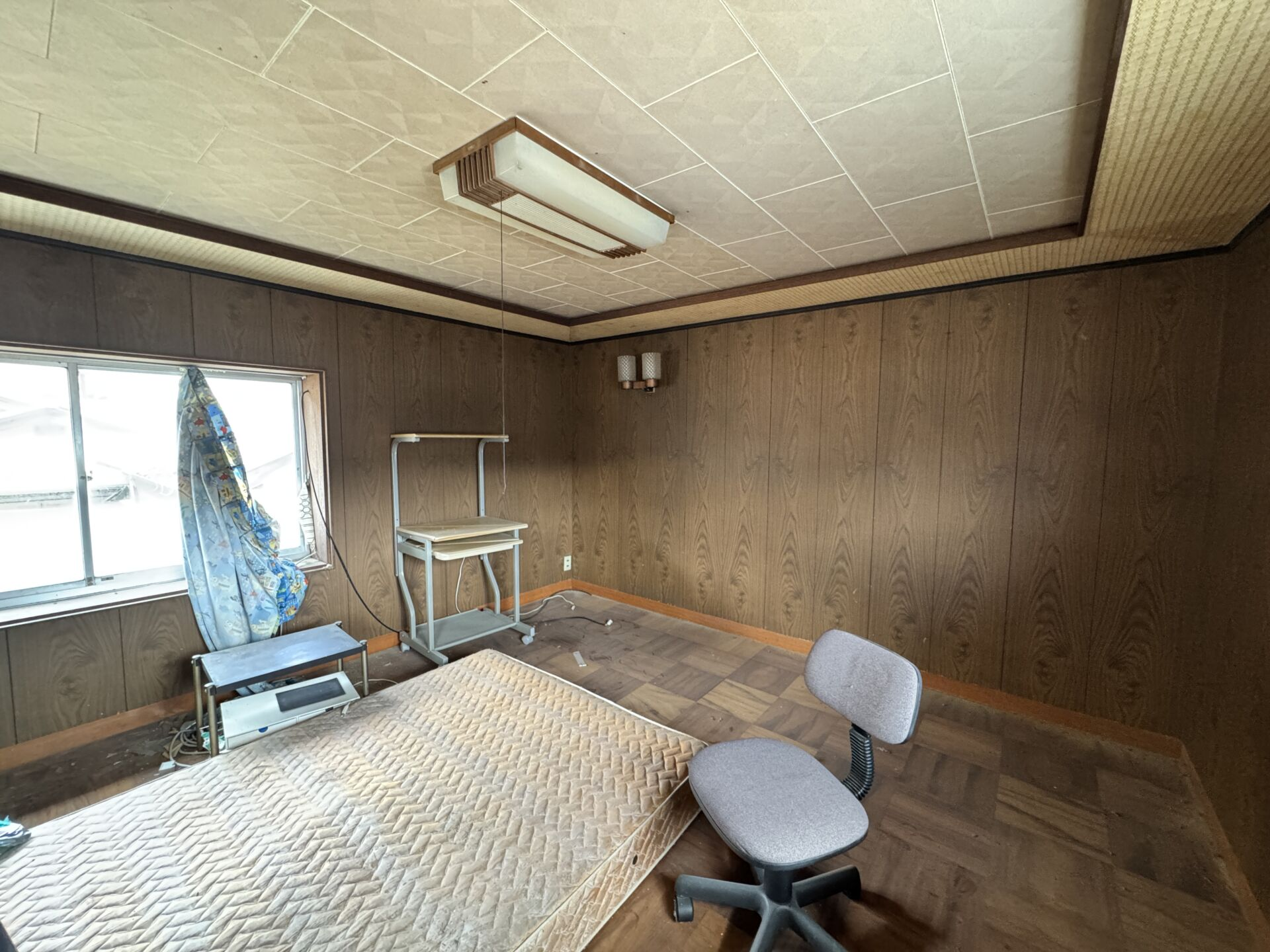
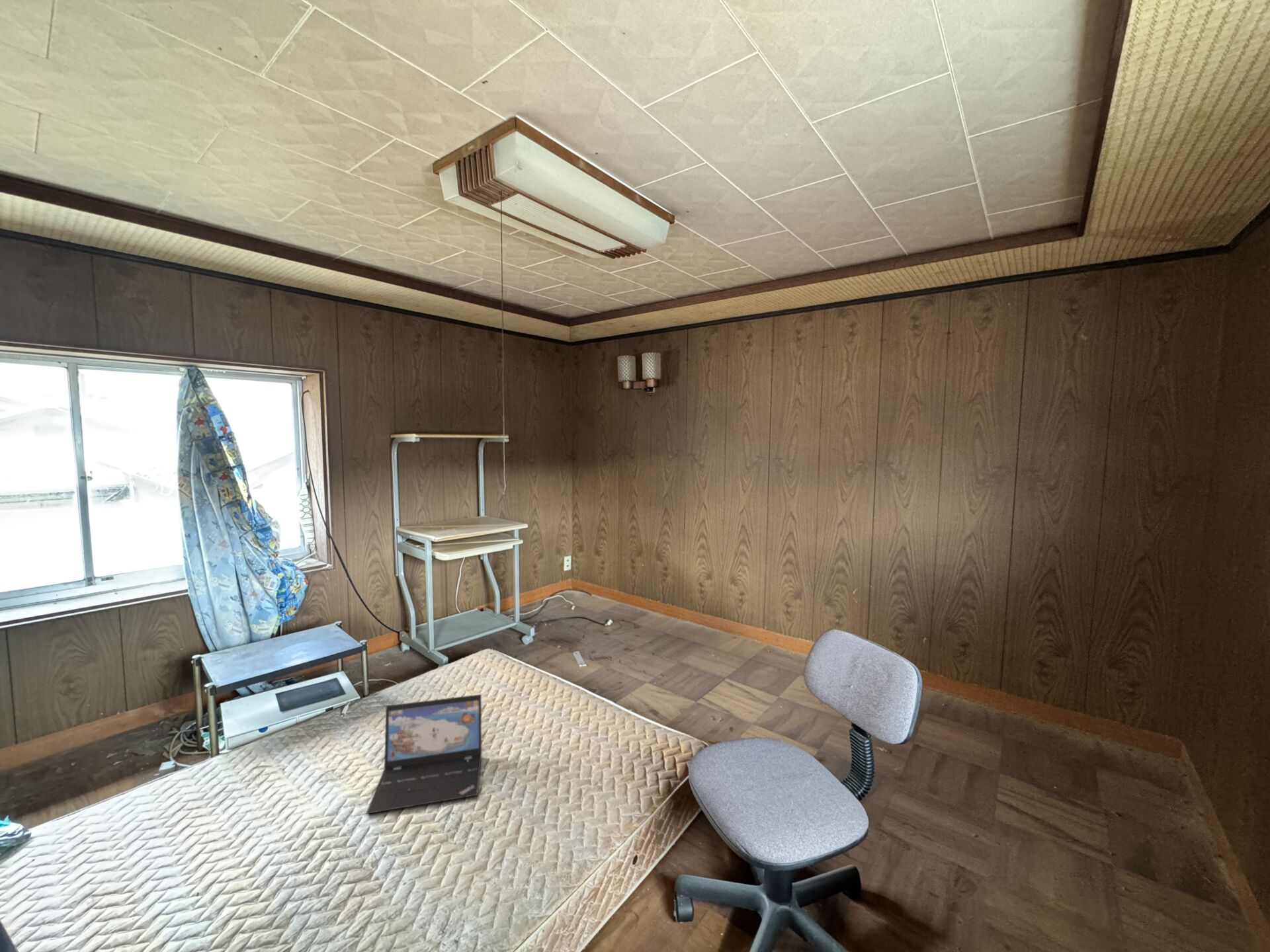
+ laptop [365,694,482,814]
